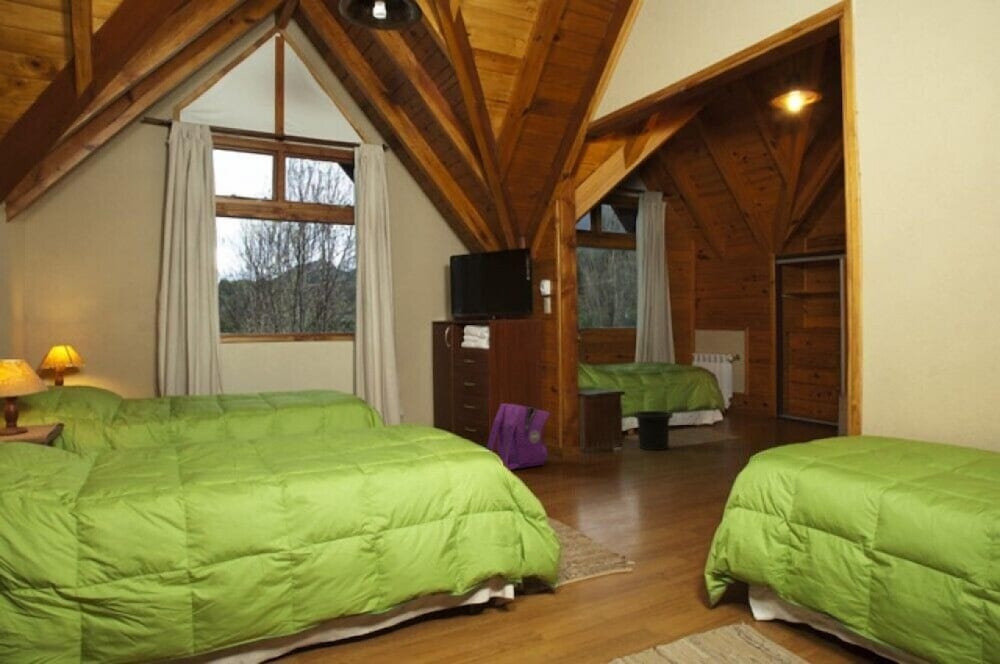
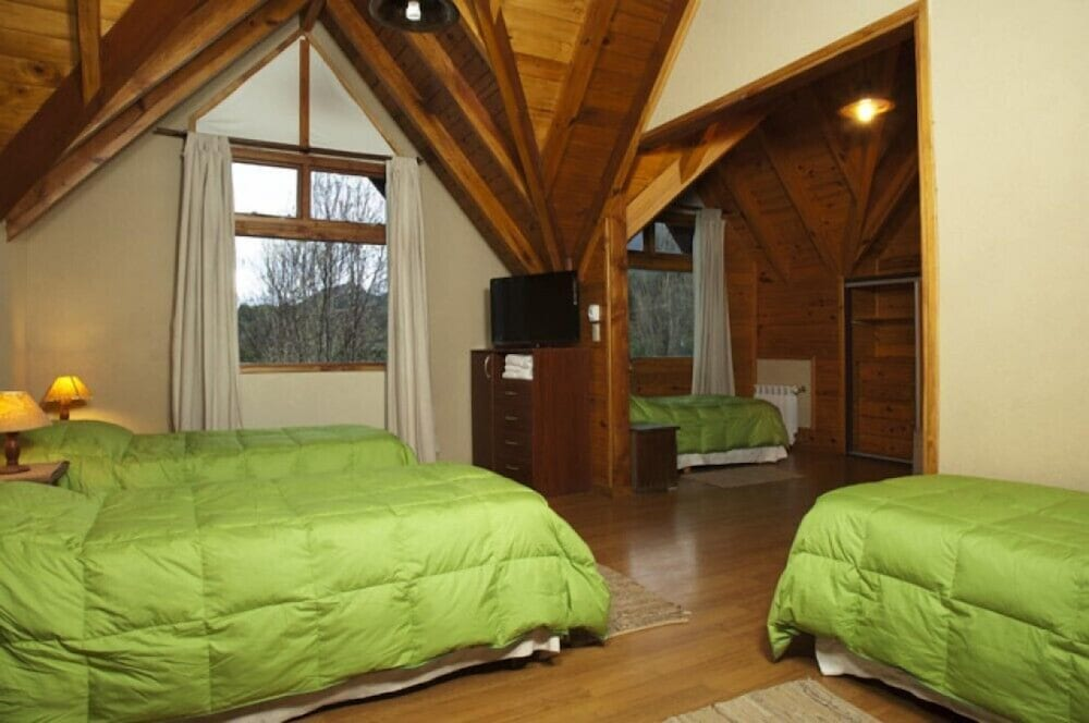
- trash can [633,410,674,451]
- backpack [486,402,551,471]
